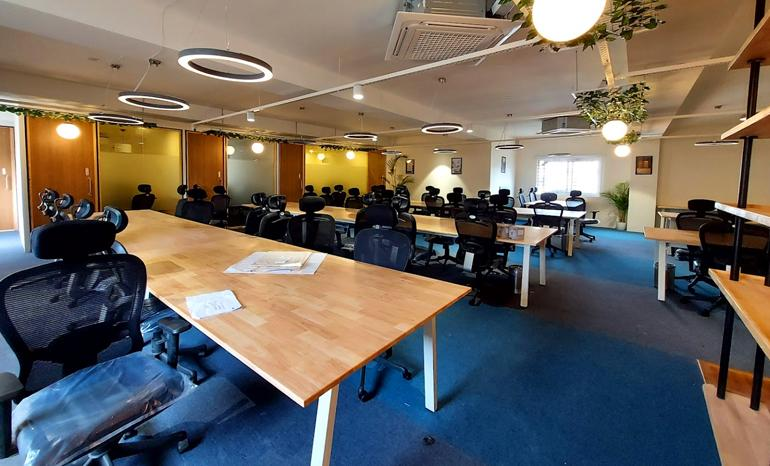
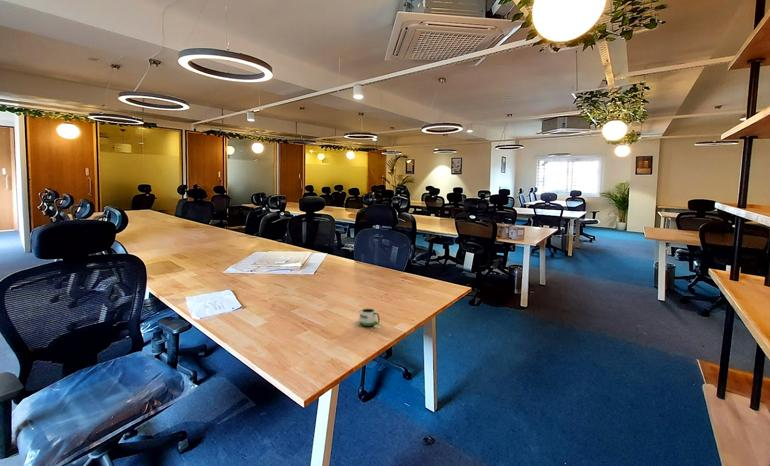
+ mug [358,308,382,329]
